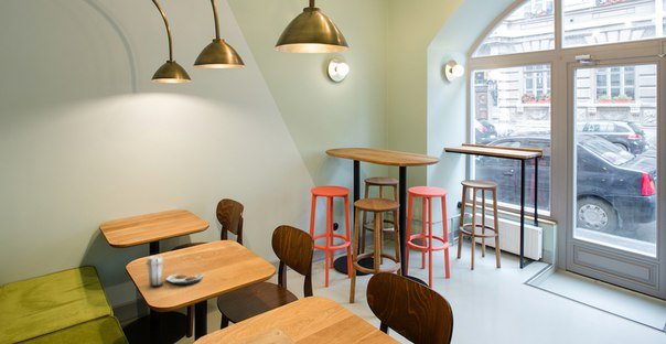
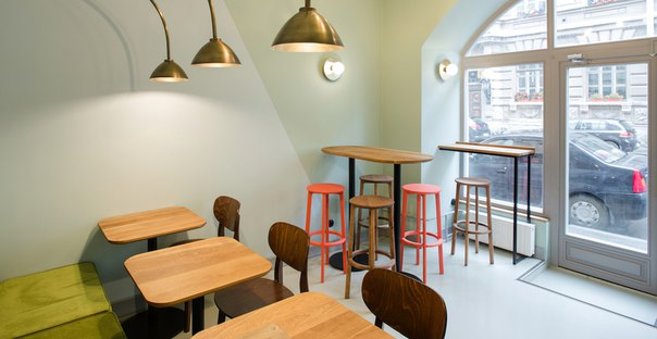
- plate [144,255,205,287]
